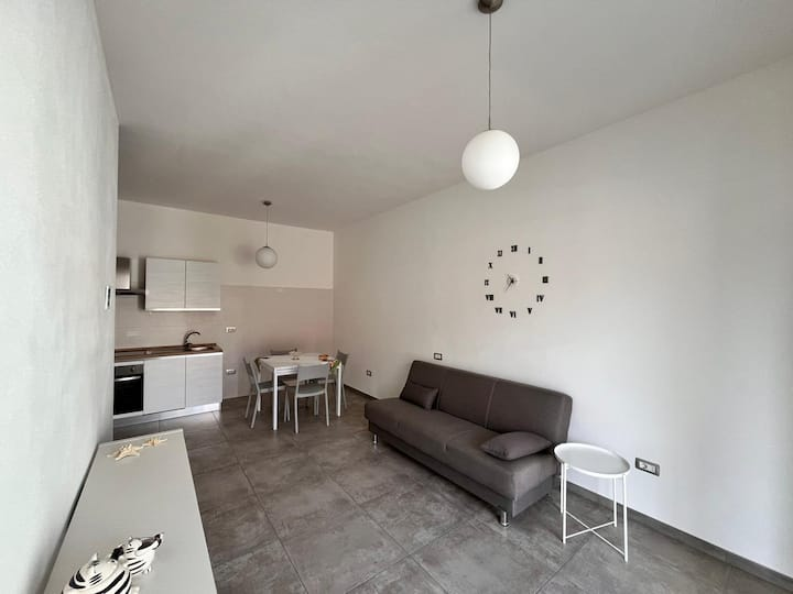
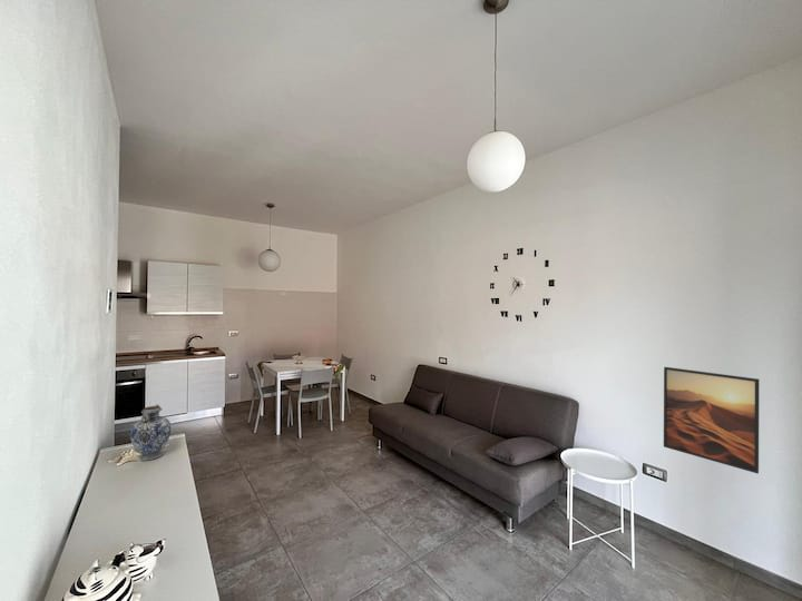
+ decorative vase [129,404,172,462]
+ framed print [663,366,761,475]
